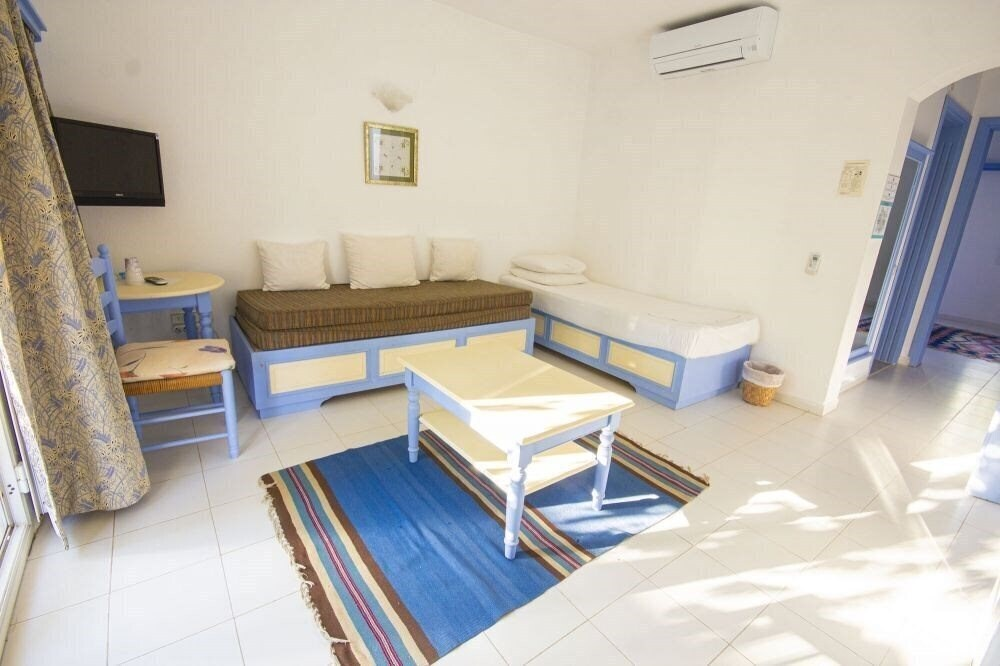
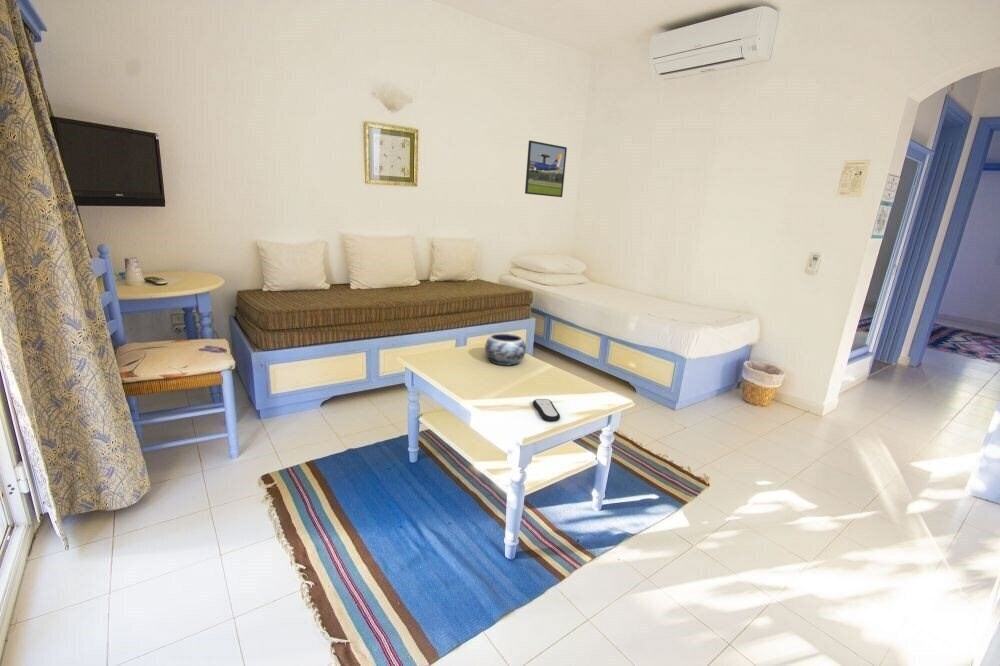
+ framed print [524,139,568,198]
+ decorative bowl [484,332,527,367]
+ remote control [532,398,561,422]
